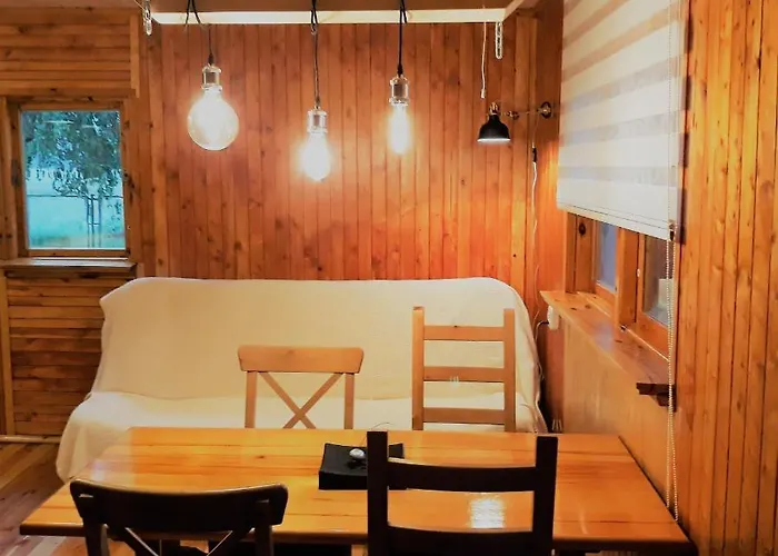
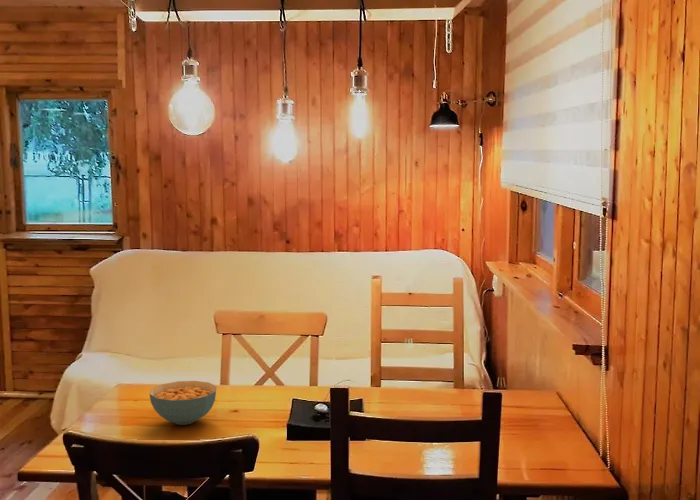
+ cereal bowl [149,380,218,426]
